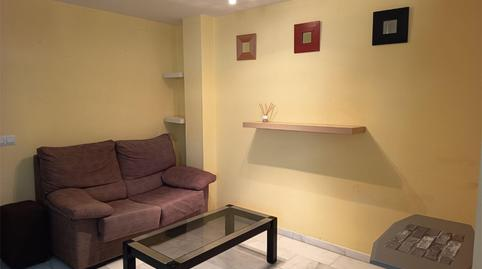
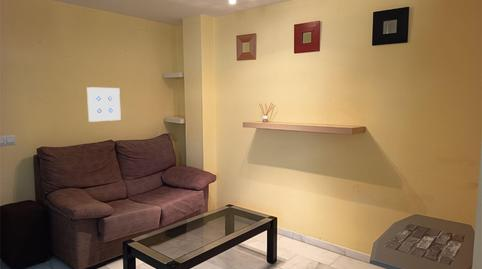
+ wall art [86,86,122,123]
